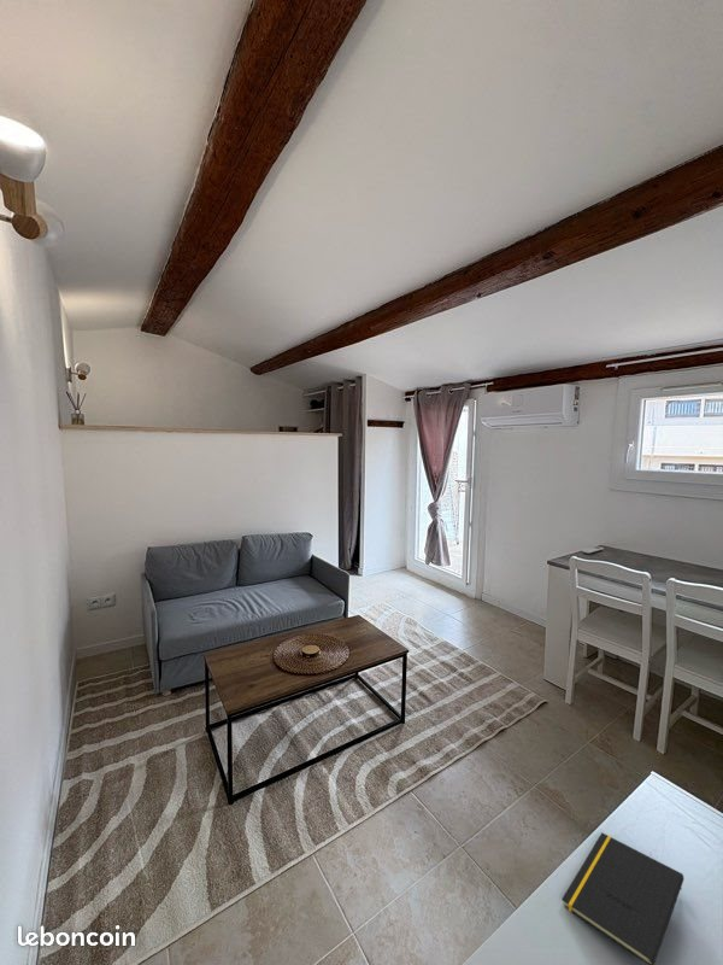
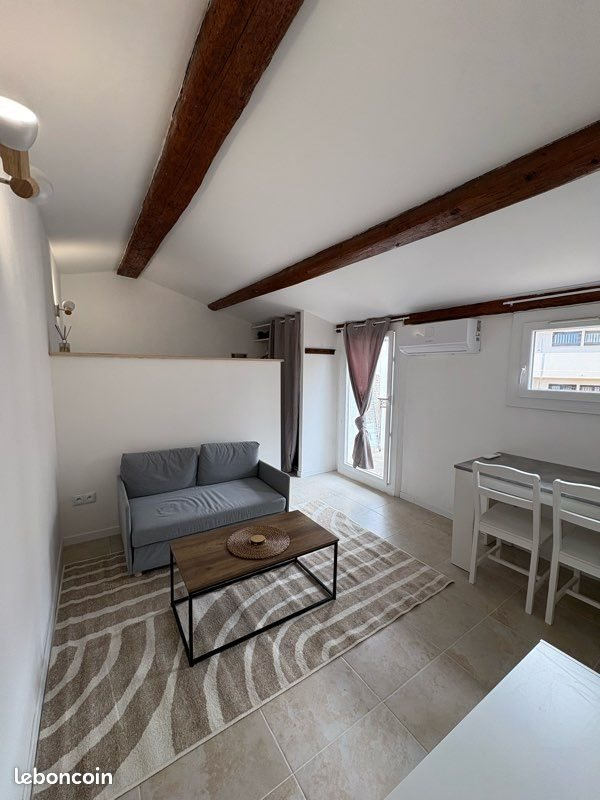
- notepad [560,831,686,965]
